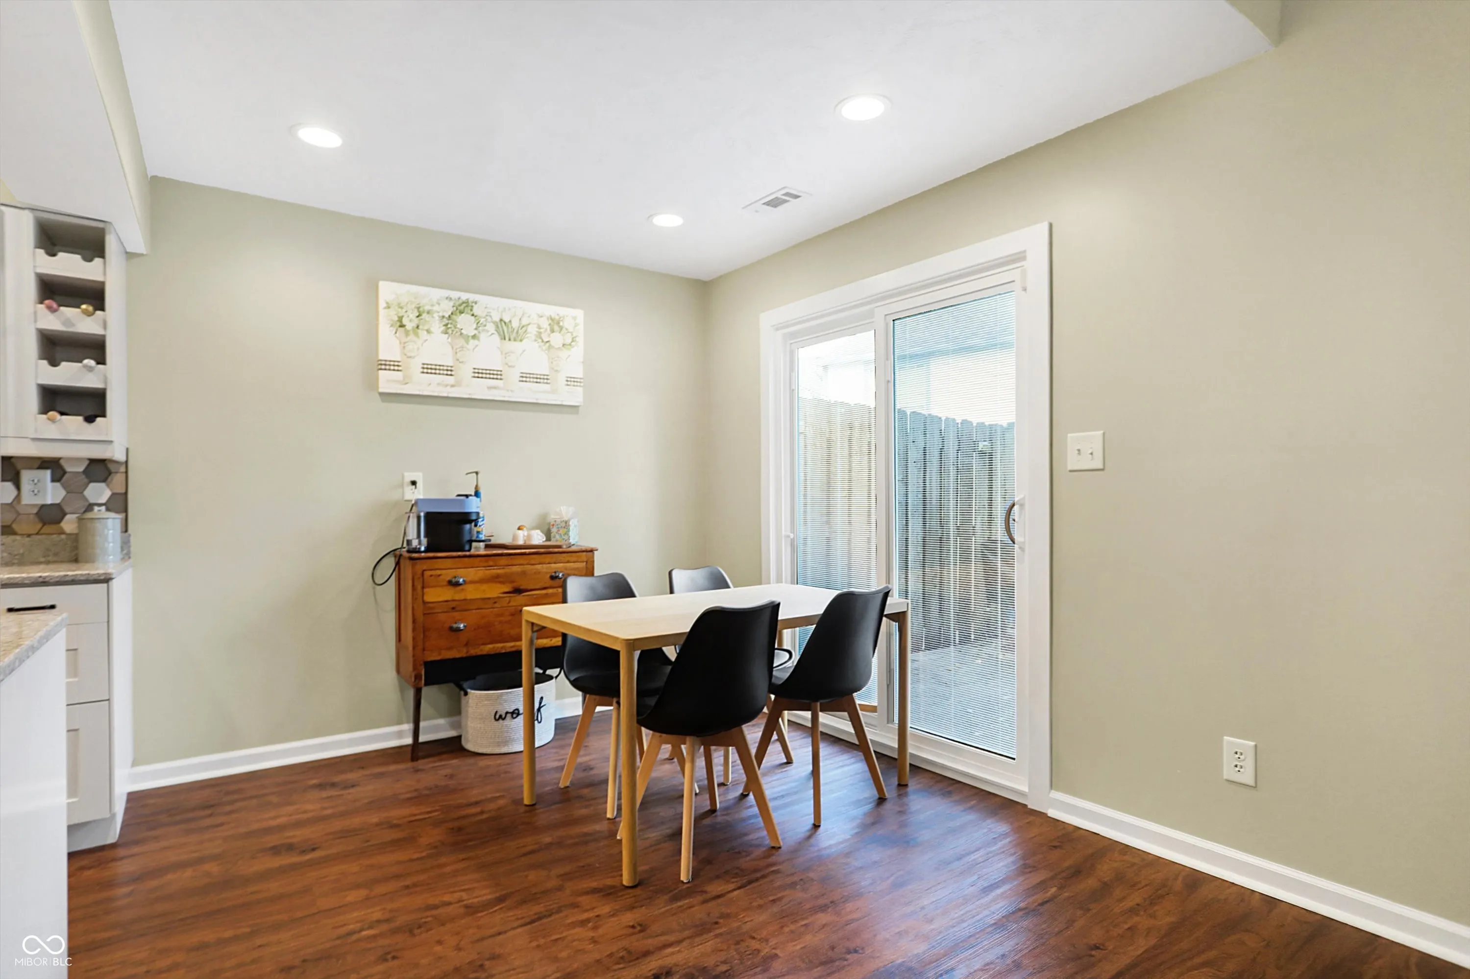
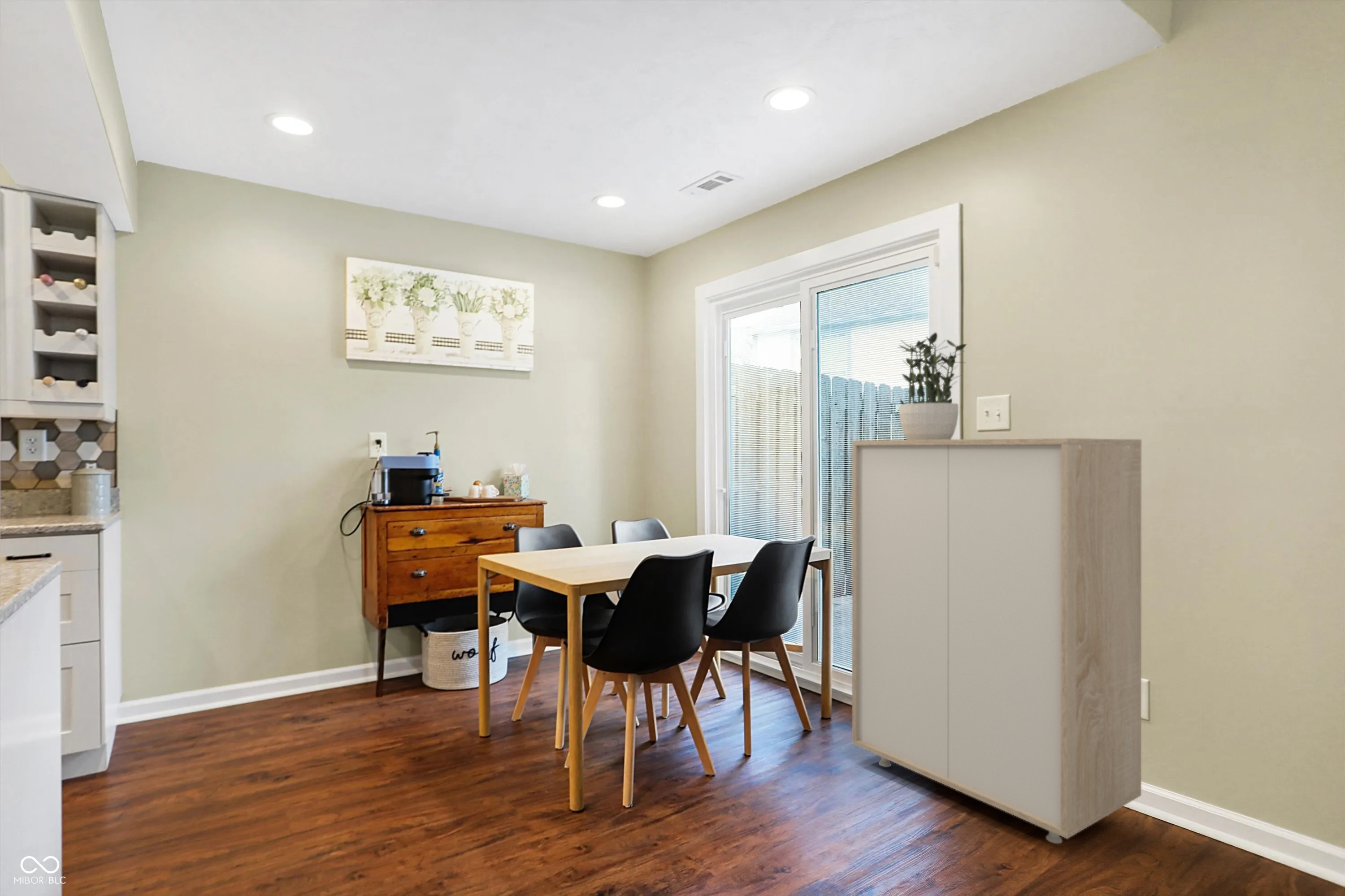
+ potted plant [897,332,967,440]
+ storage cabinet [851,438,1142,844]
